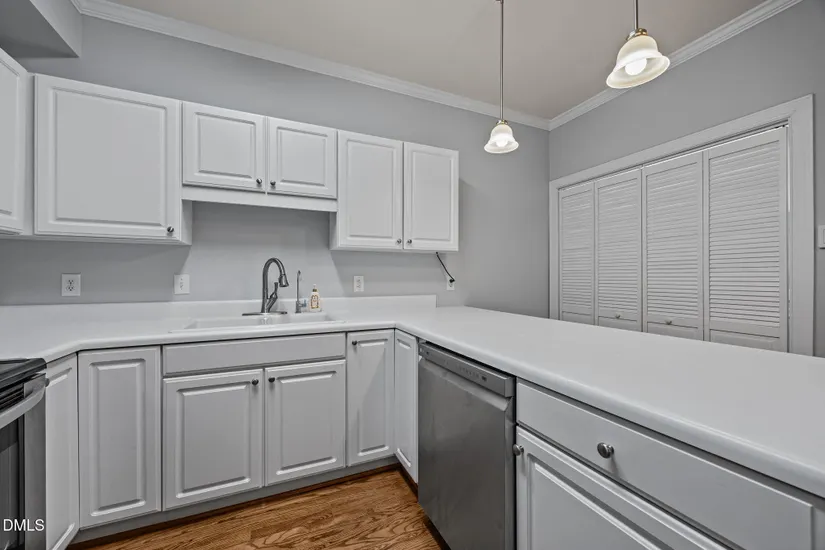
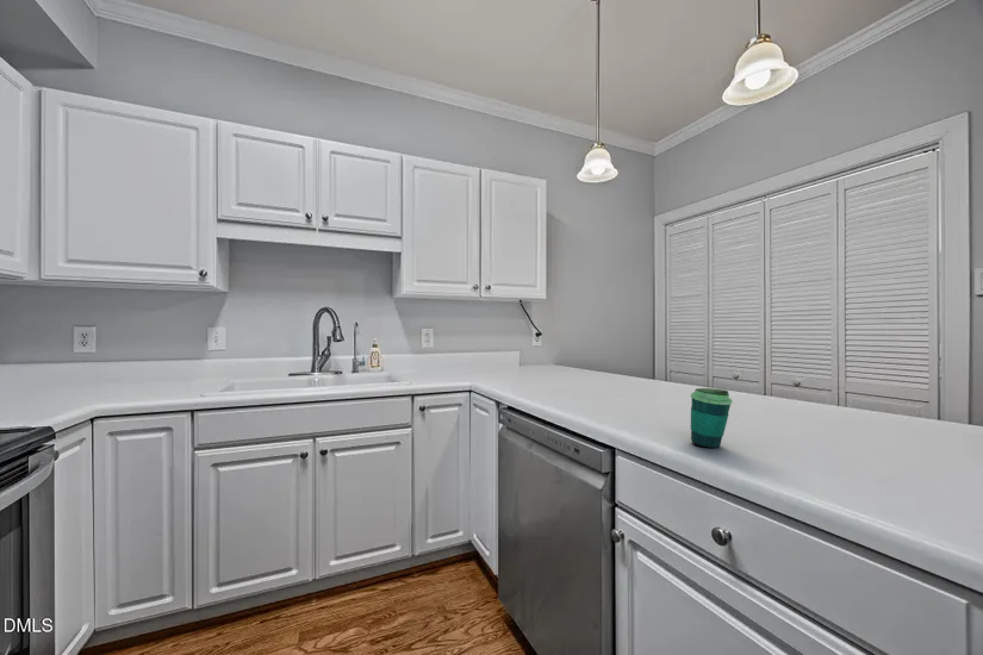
+ cup [690,387,733,449]
